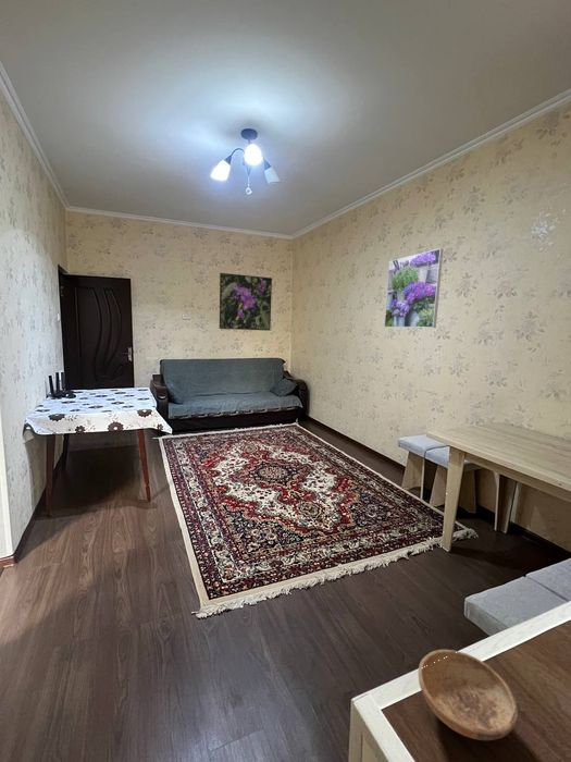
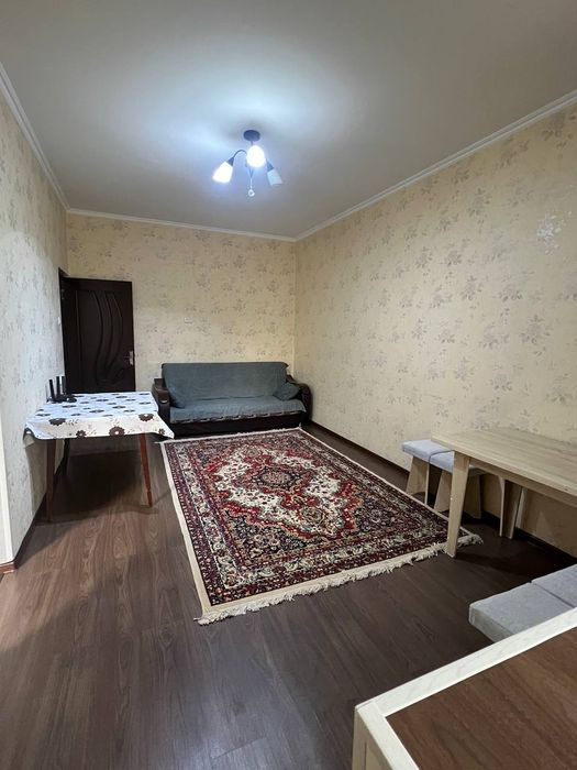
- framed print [384,247,445,329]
- bowl [418,649,519,741]
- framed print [219,272,273,332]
